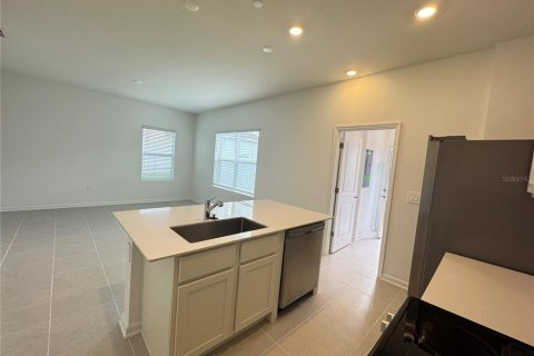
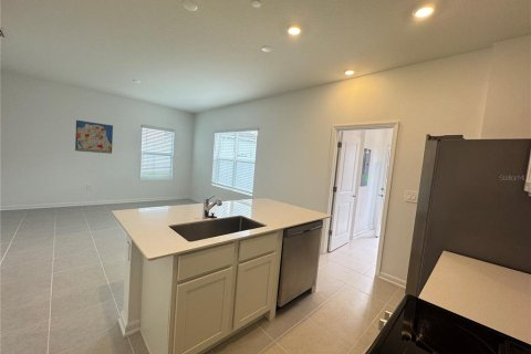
+ wall art [74,119,114,155]
